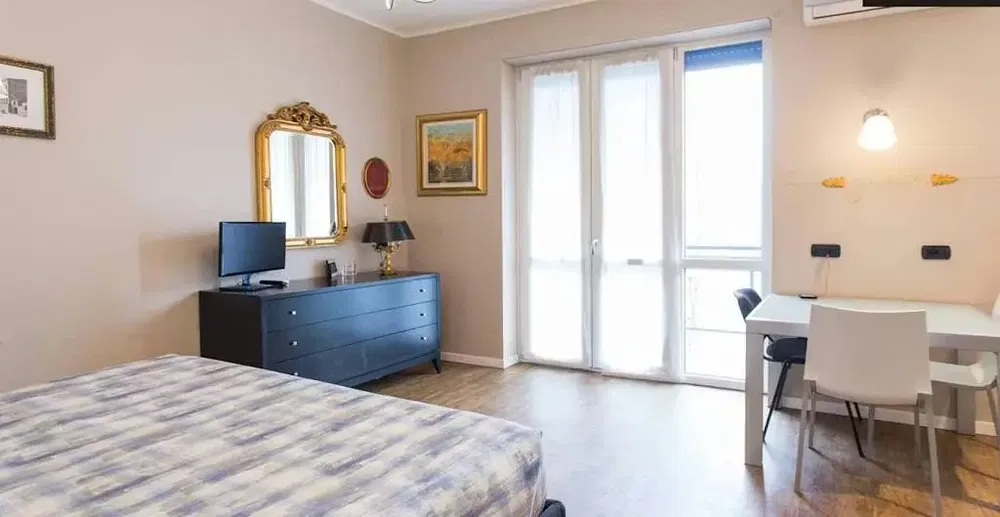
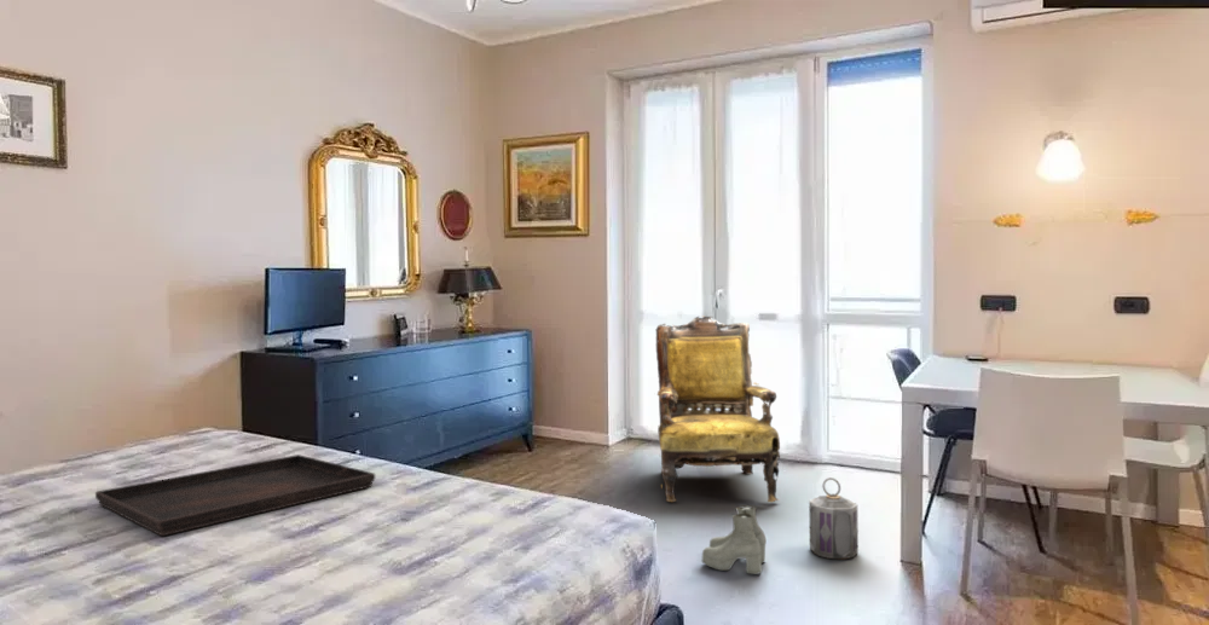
+ boots [701,504,768,575]
+ serving tray [94,453,376,537]
+ lantern [808,476,860,560]
+ armchair [654,314,781,503]
